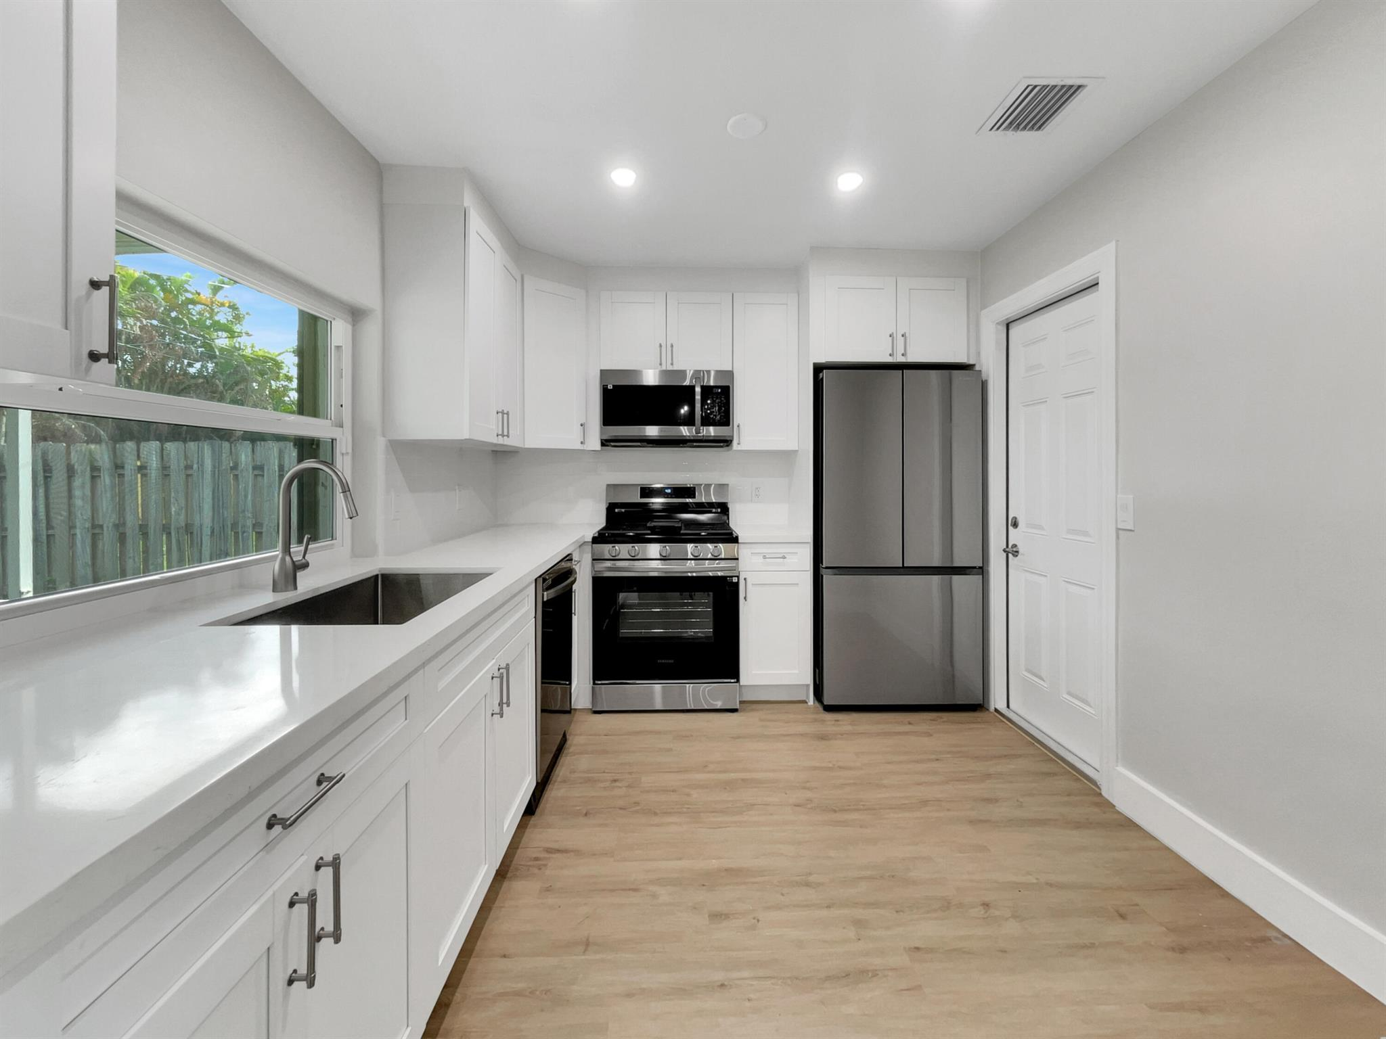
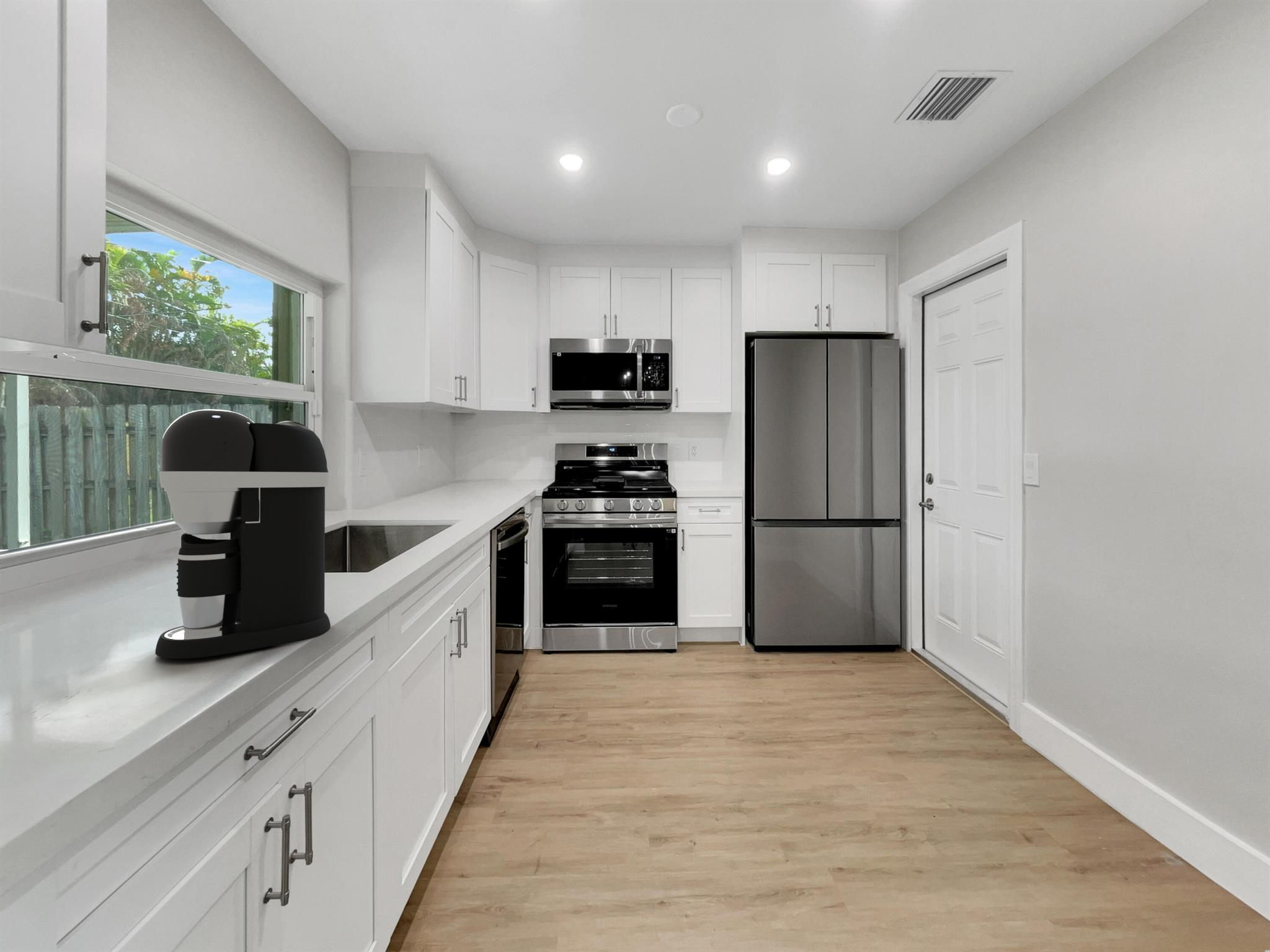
+ coffee maker [154,408,331,659]
